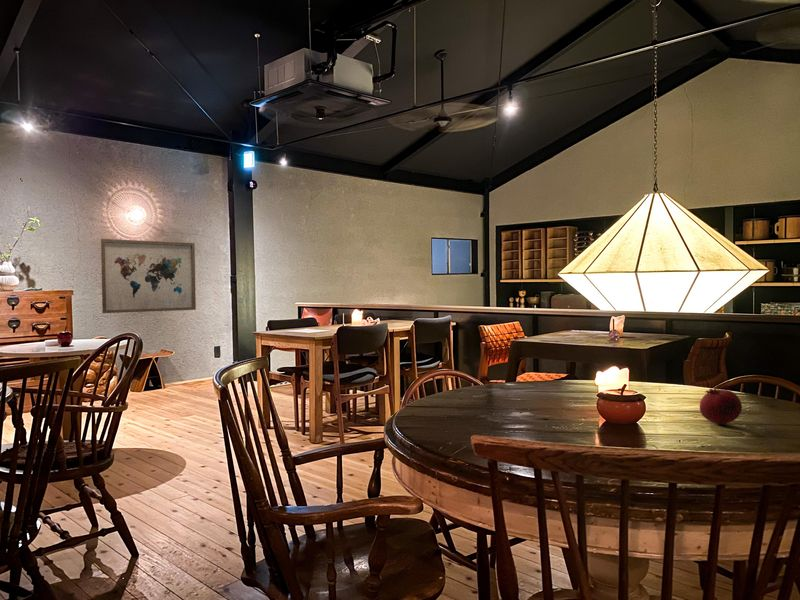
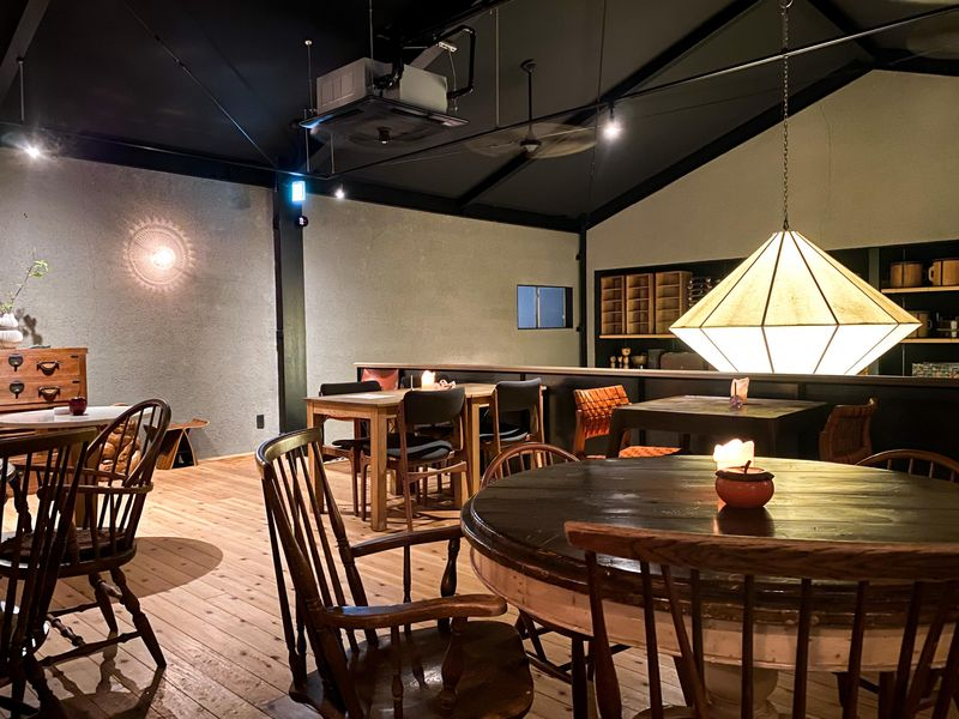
- wall art [100,238,197,314]
- fruit [699,386,743,425]
